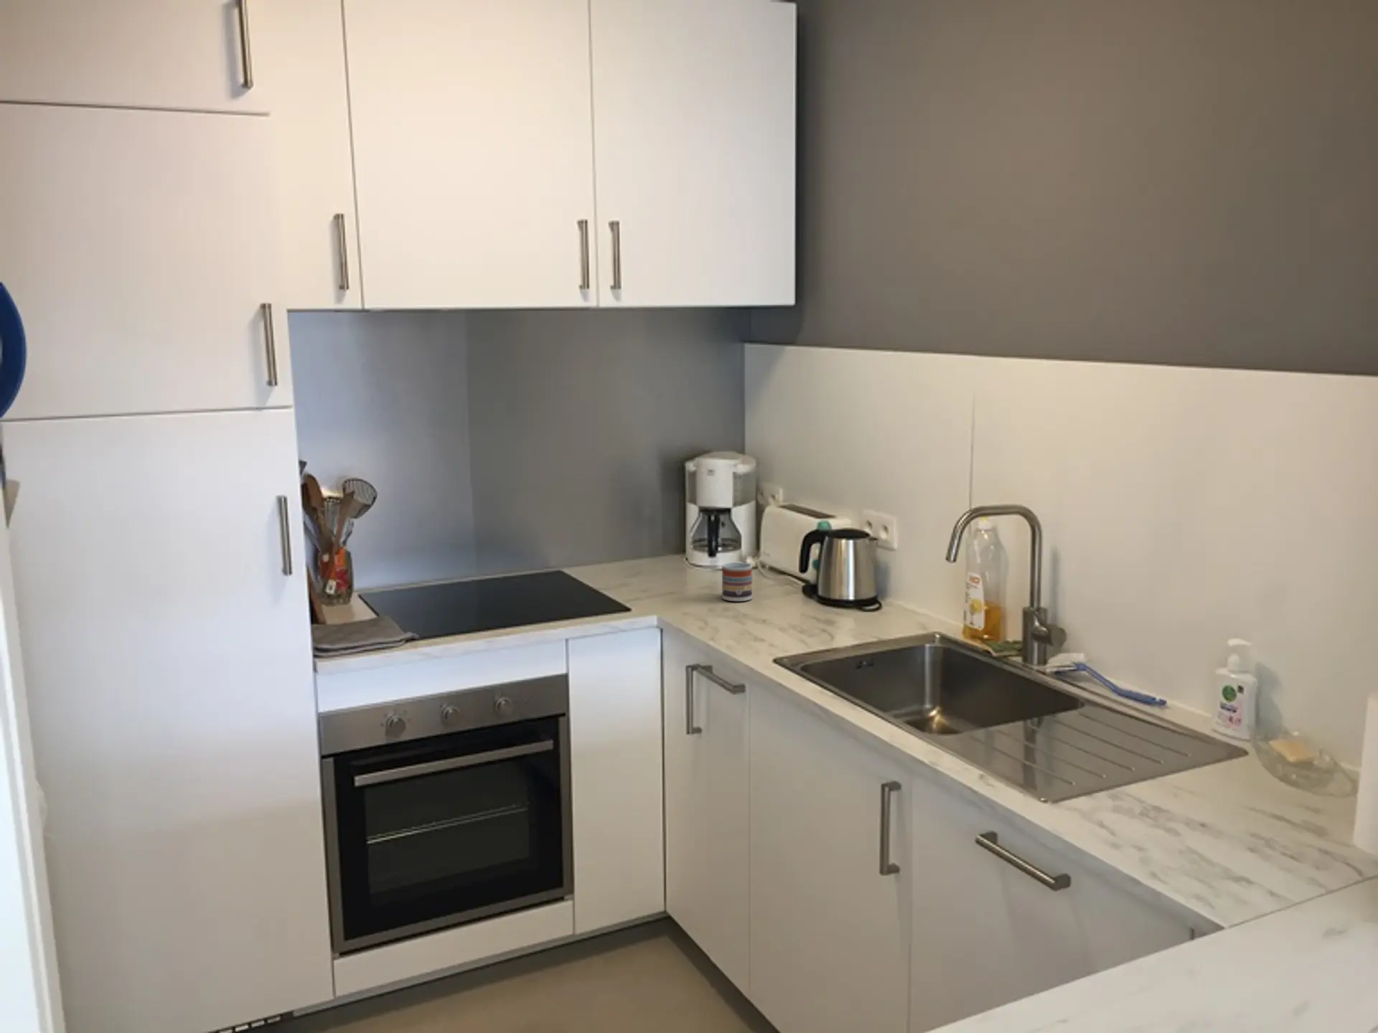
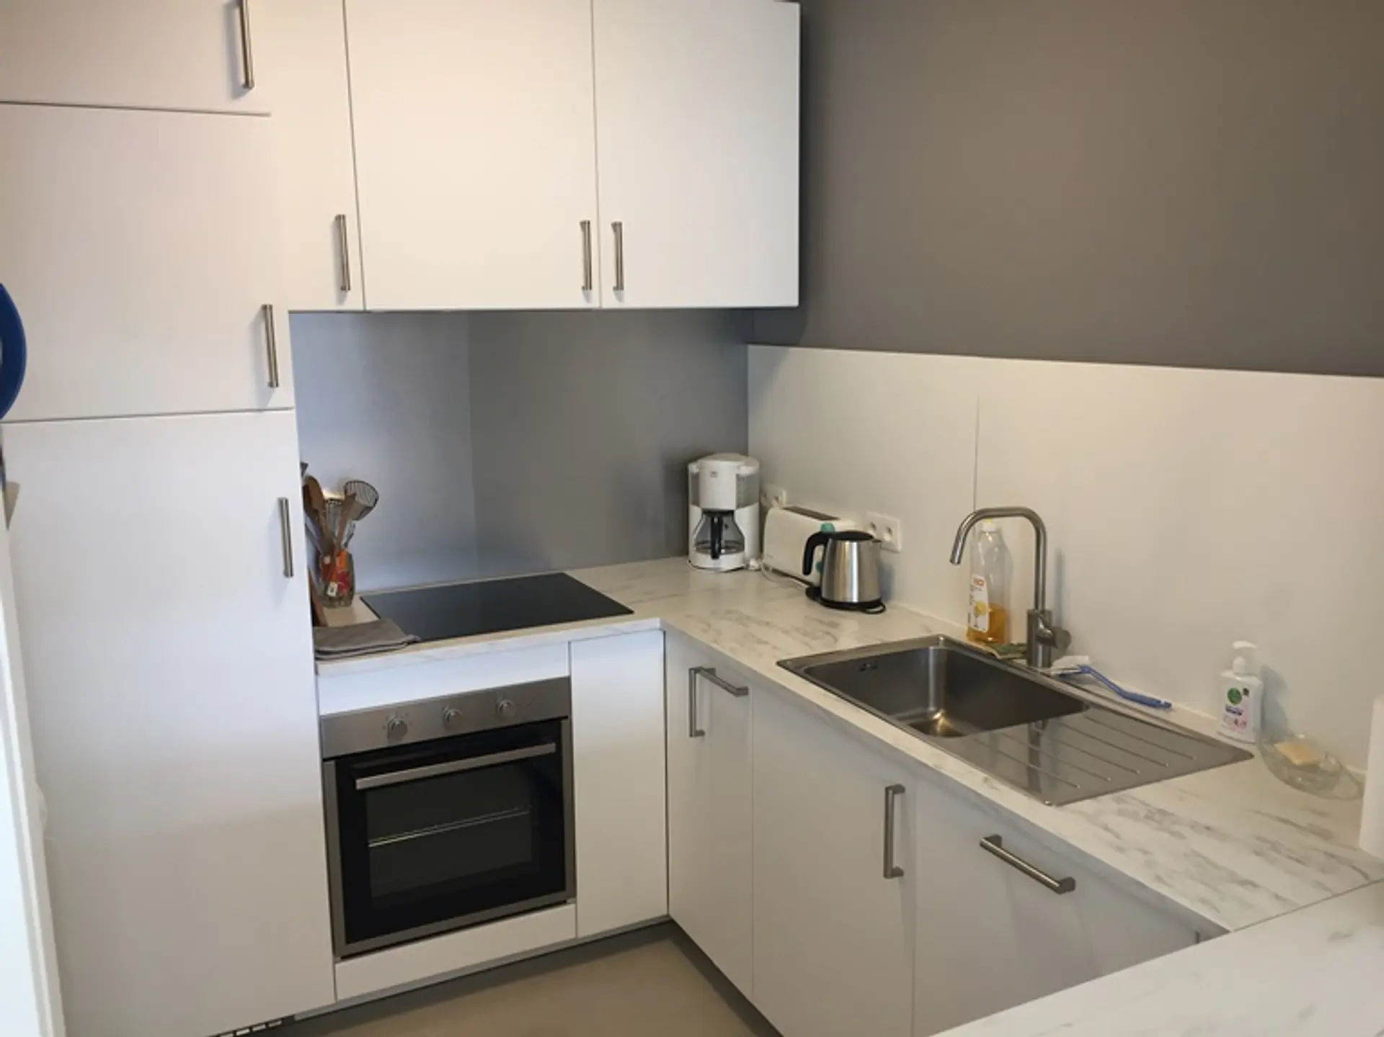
- cup [722,562,753,602]
